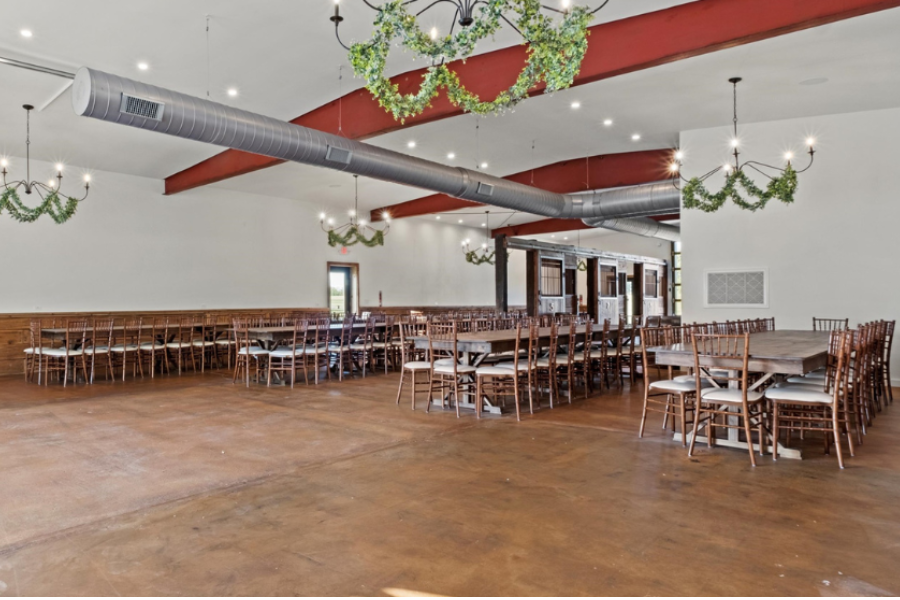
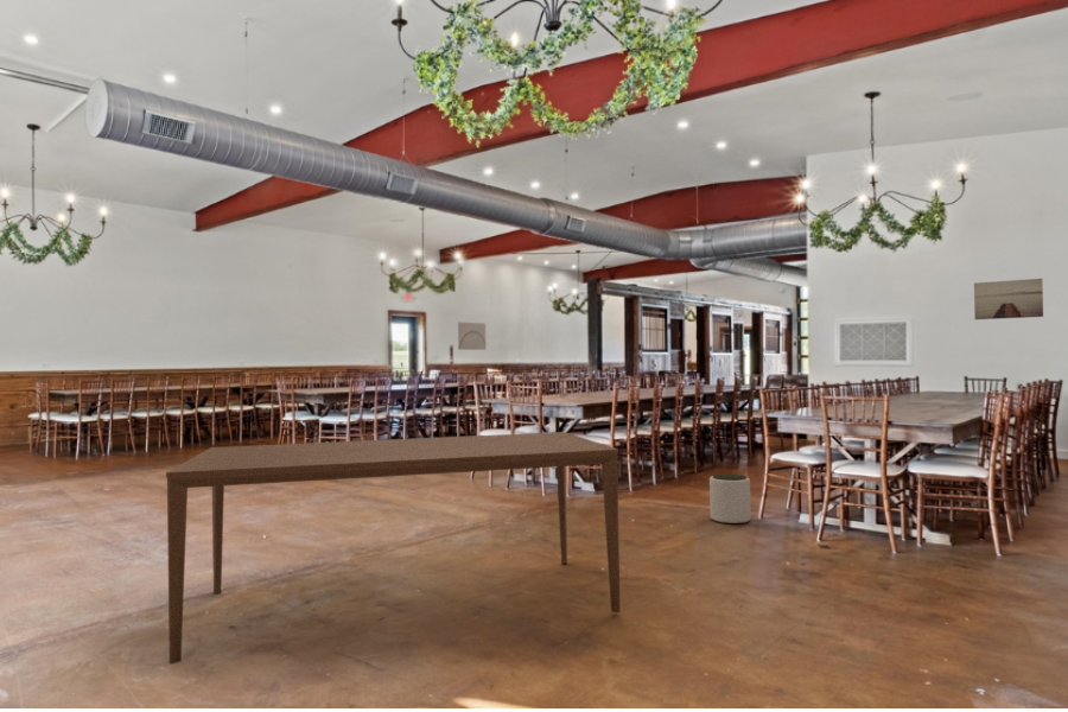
+ wall art [457,322,487,351]
+ wall art [973,278,1044,320]
+ dining table [165,431,622,665]
+ plant pot [708,472,752,526]
